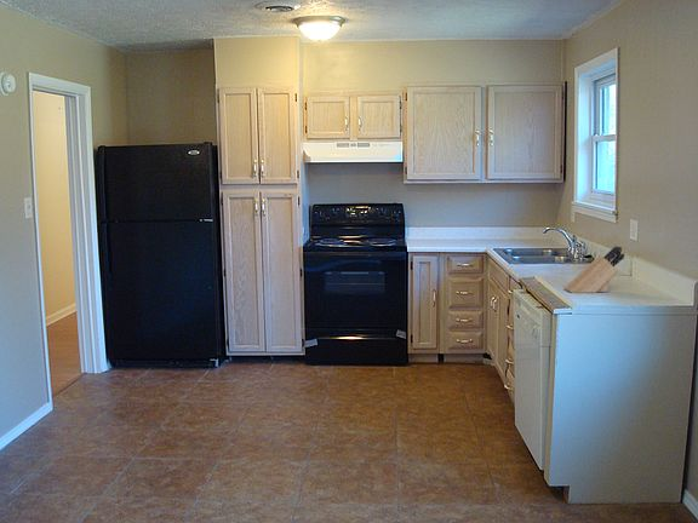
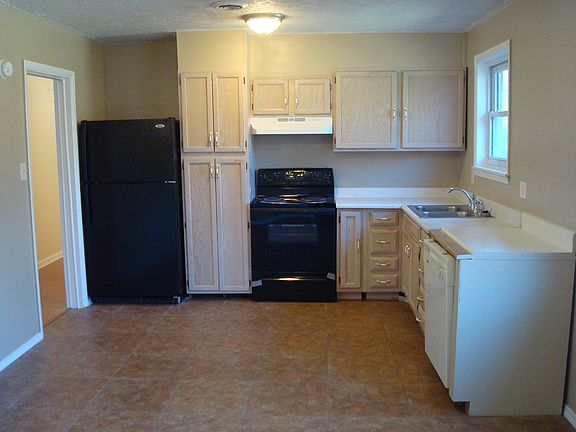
- knife block [563,245,625,294]
